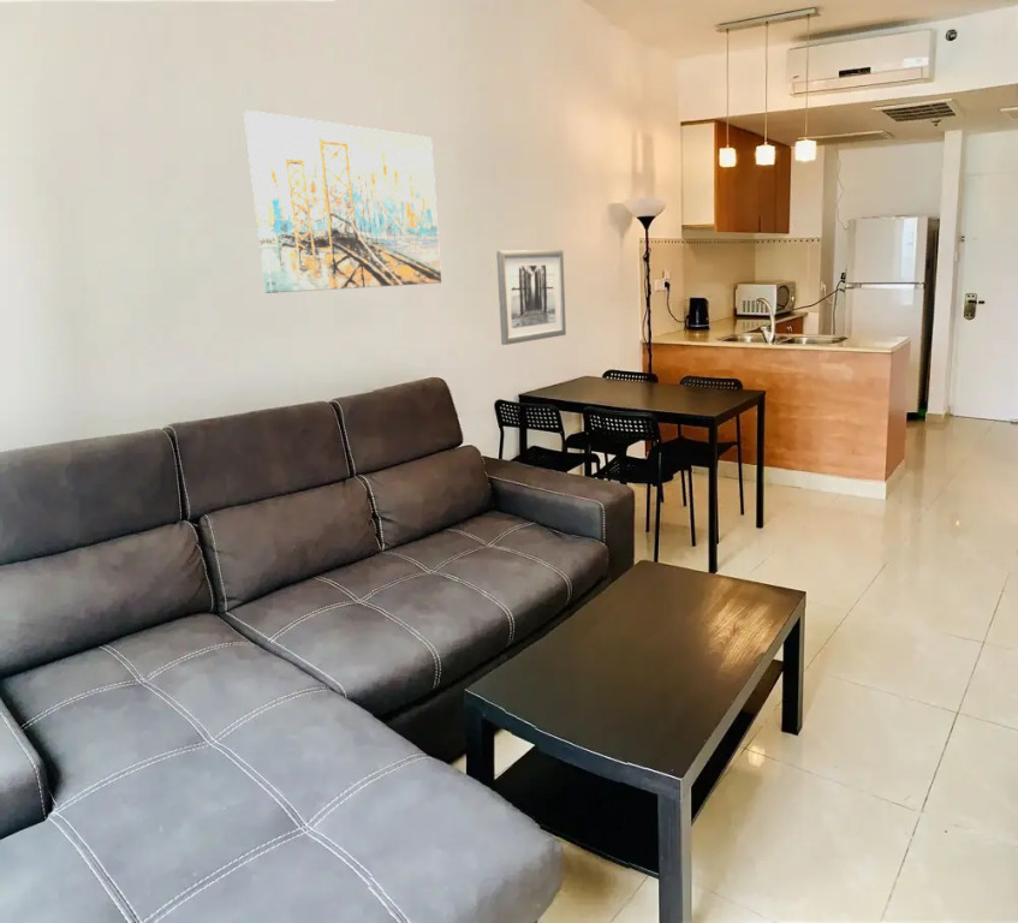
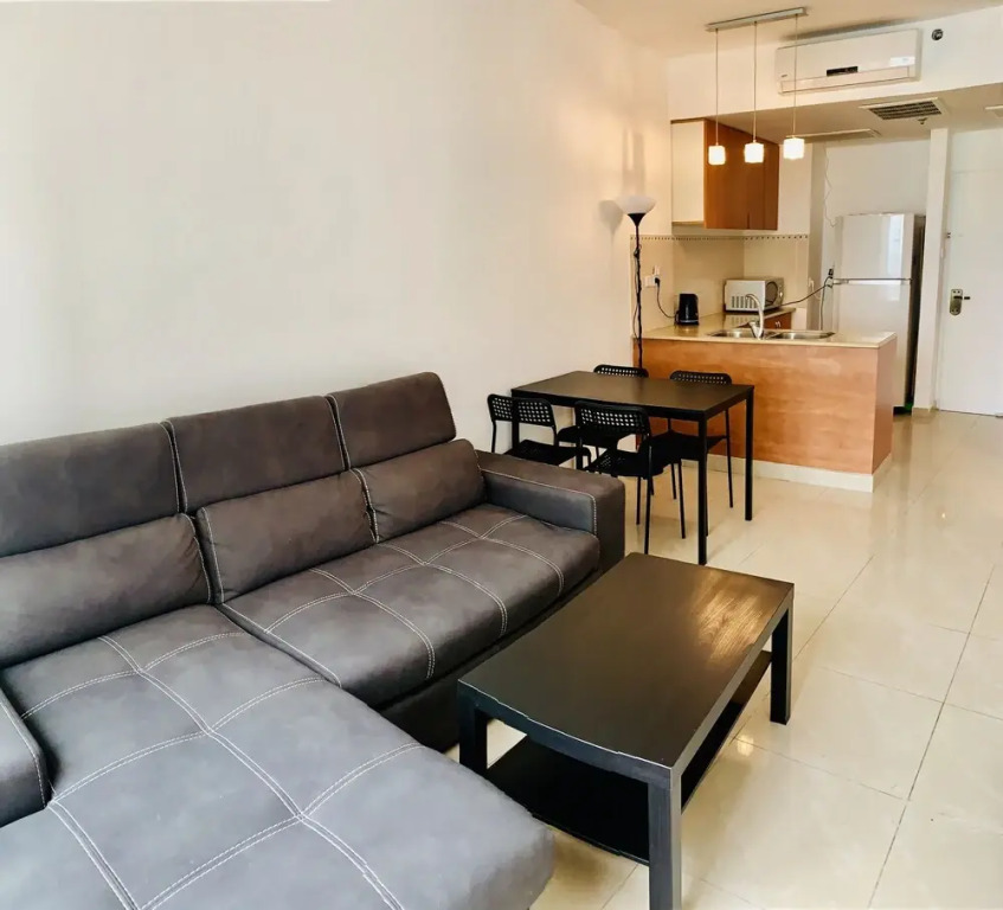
- wall art [495,249,567,346]
- wall art [243,109,442,294]
